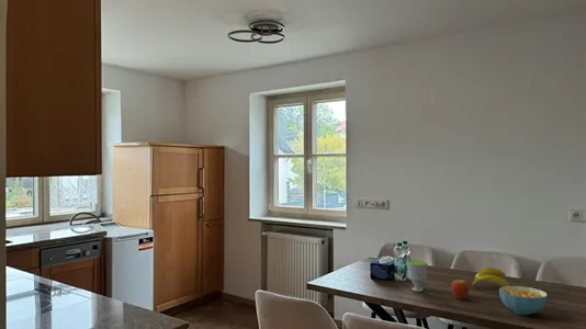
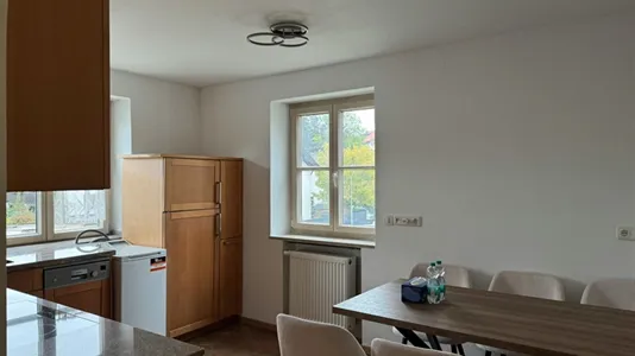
- fruit [450,279,471,300]
- cereal bowl [498,285,548,316]
- banana [471,266,510,288]
- cup [406,259,429,293]
